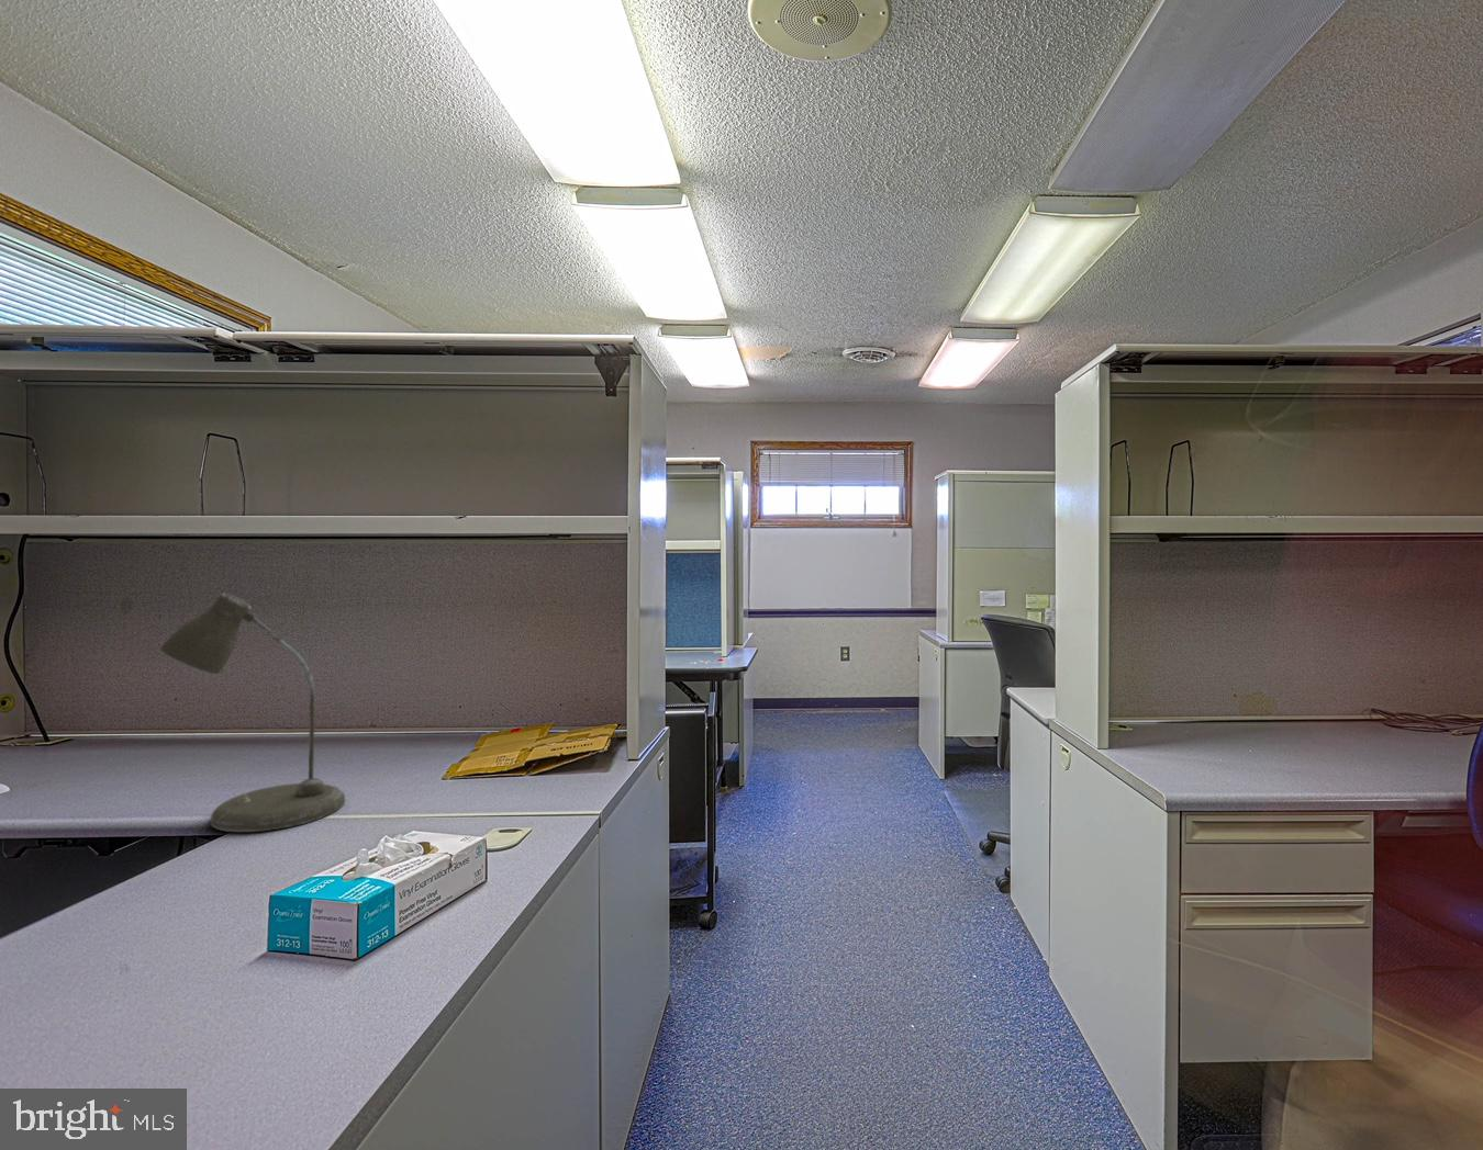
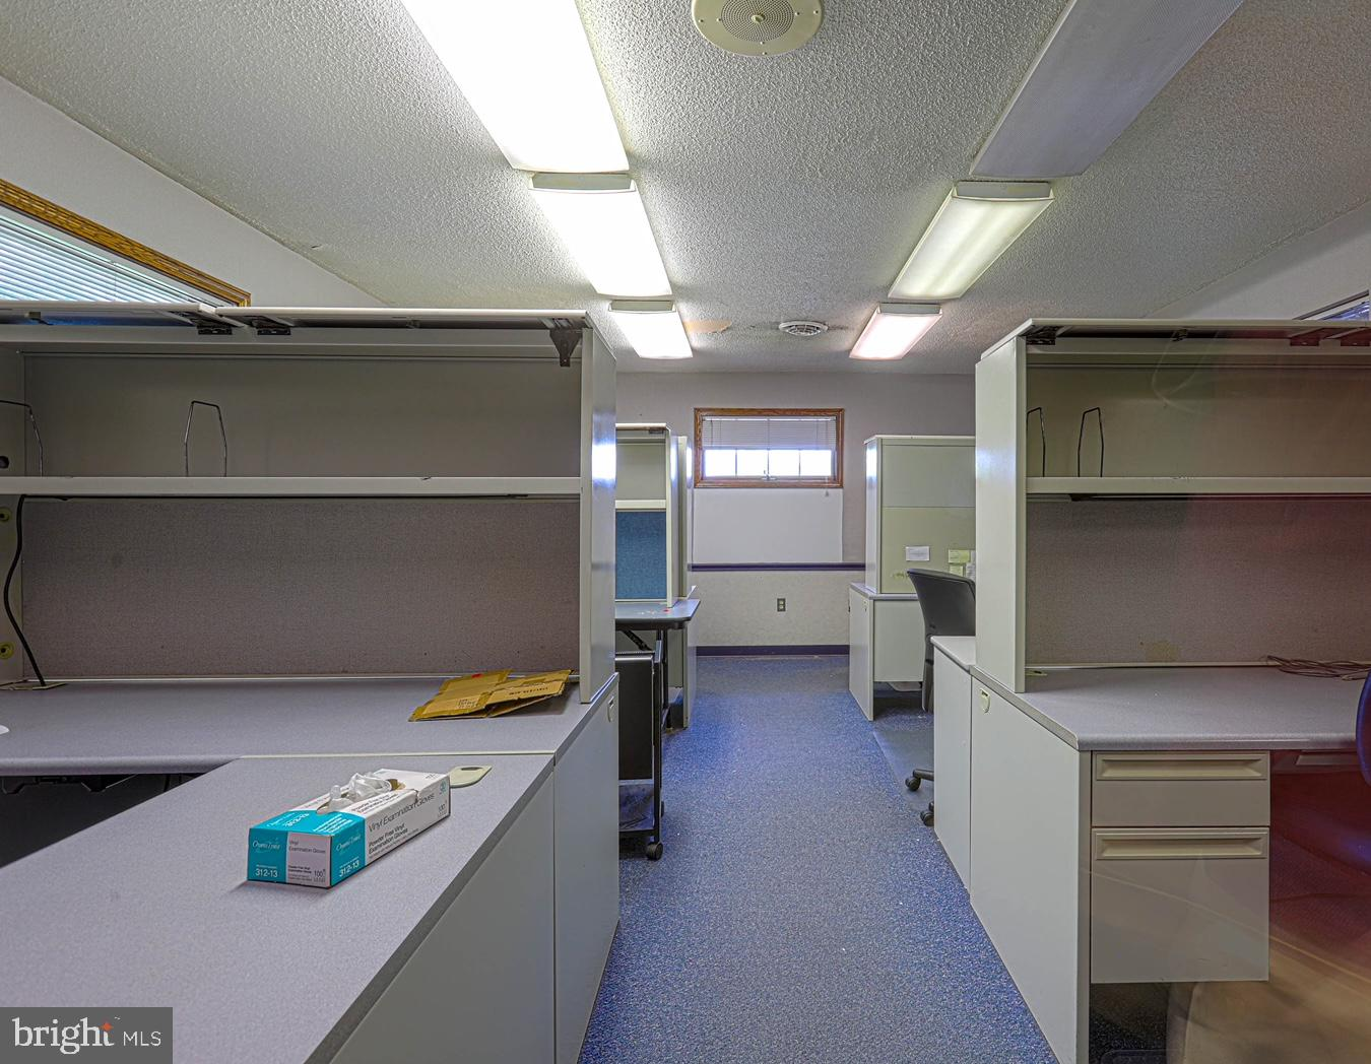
- desk lamp [158,593,345,832]
